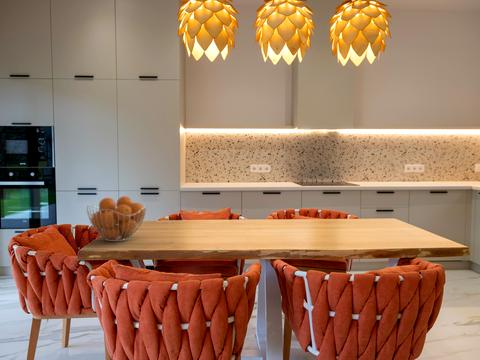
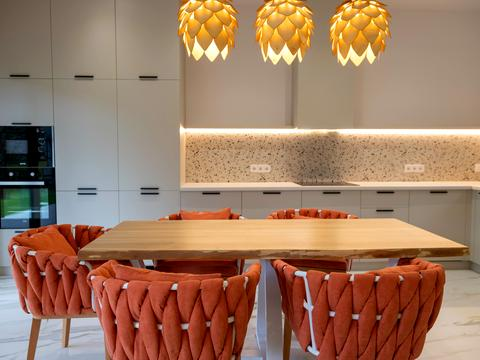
- fruit basket [86,195,148,242]
